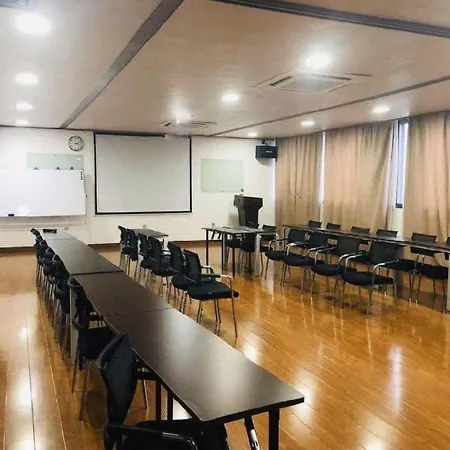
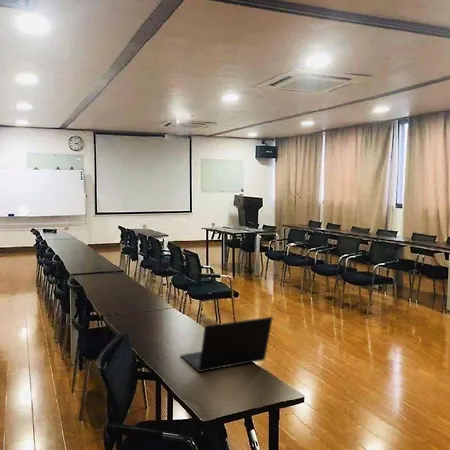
+ laptop [180,316,274,373]
